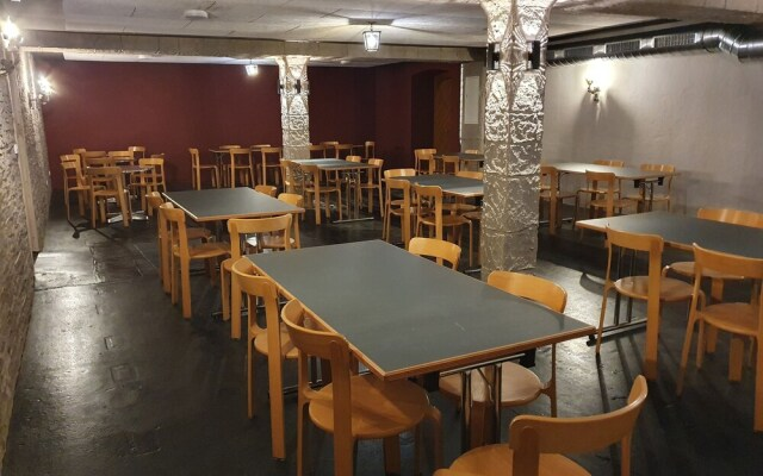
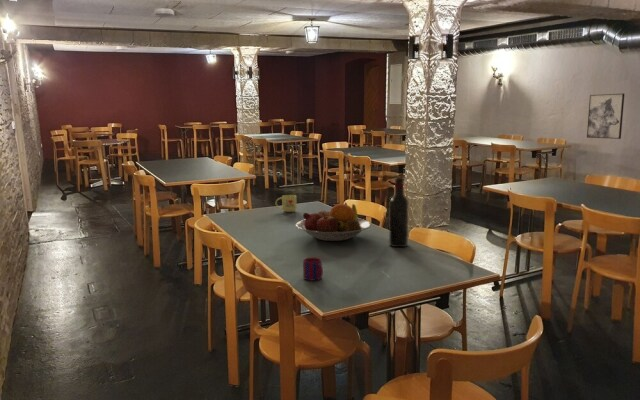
+ mug [302,256,324,282]
+ mug [275,194,298,213]
+ wine bottle [388,176,409,248]
+ wall art [586,92,626,140]
+ fruit bowl [295,201,372,242]
